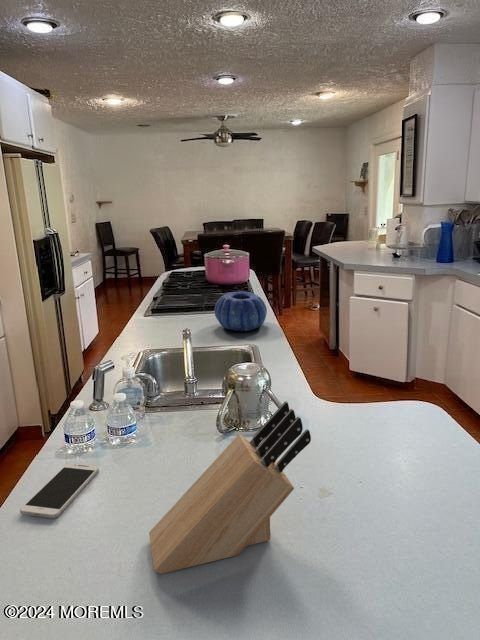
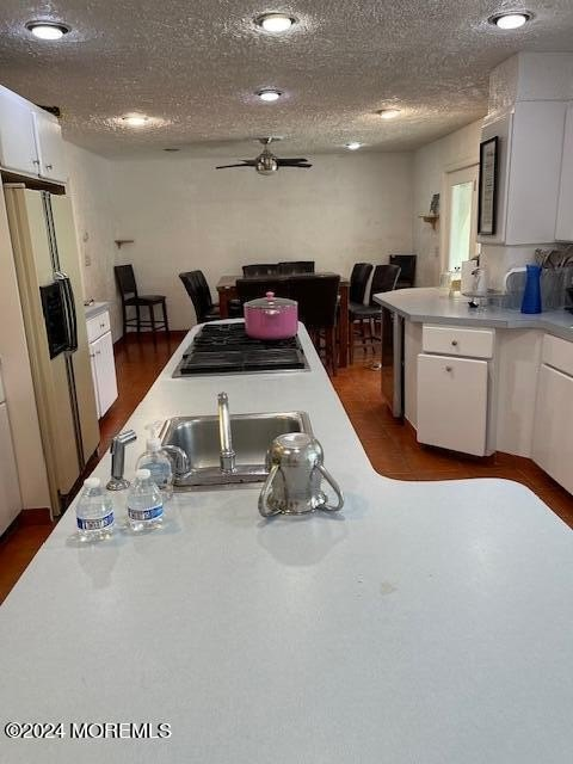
- knife block [148,400,312,575]
- decorative bowl [214,290,268,332]
- smartphone [19,463,100,519]
